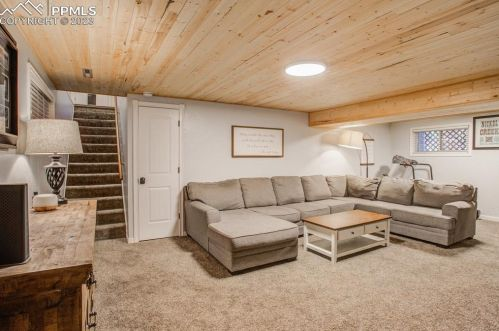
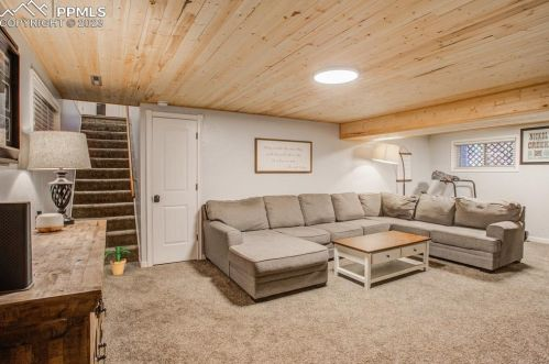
+ potted plant [103,245,133,276]
